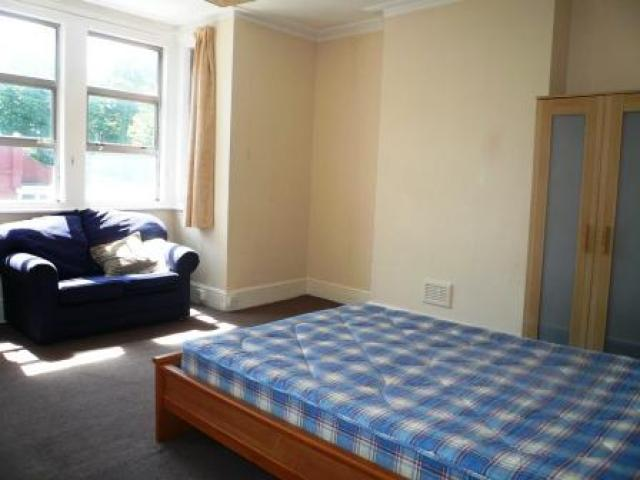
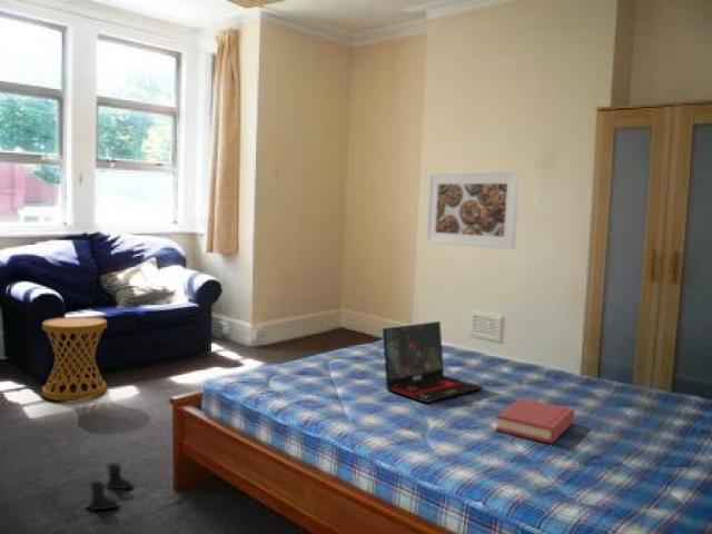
+ laptop [382,320,485,404]
+ boots [83,462,135,512]
+ side table [41,316,108,402]
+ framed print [425,170,521,250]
+ hardback book [494,397,575,445]
